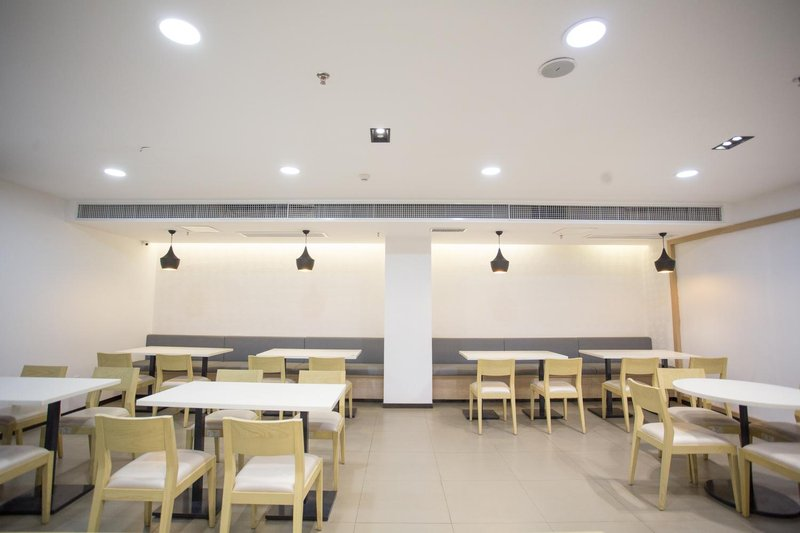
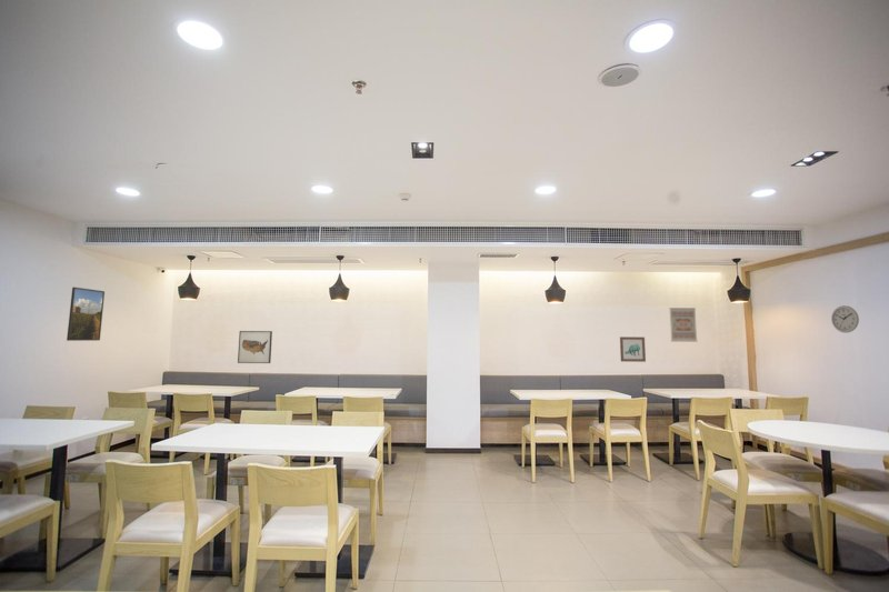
+ wall art [668,307,699,343]
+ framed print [66,287,106,342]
+ wall art [619,335,647,363]
+ wall clock [830,304,860,334]
+ wall art [237,330,273,364]
